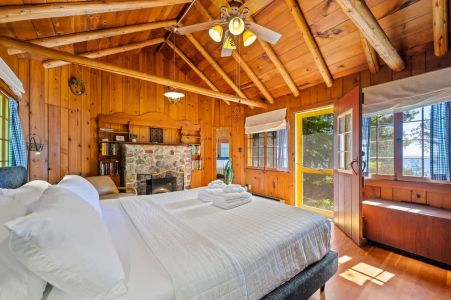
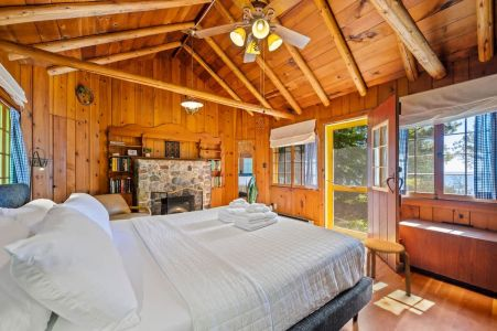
+ stool [361,237,412,297]
